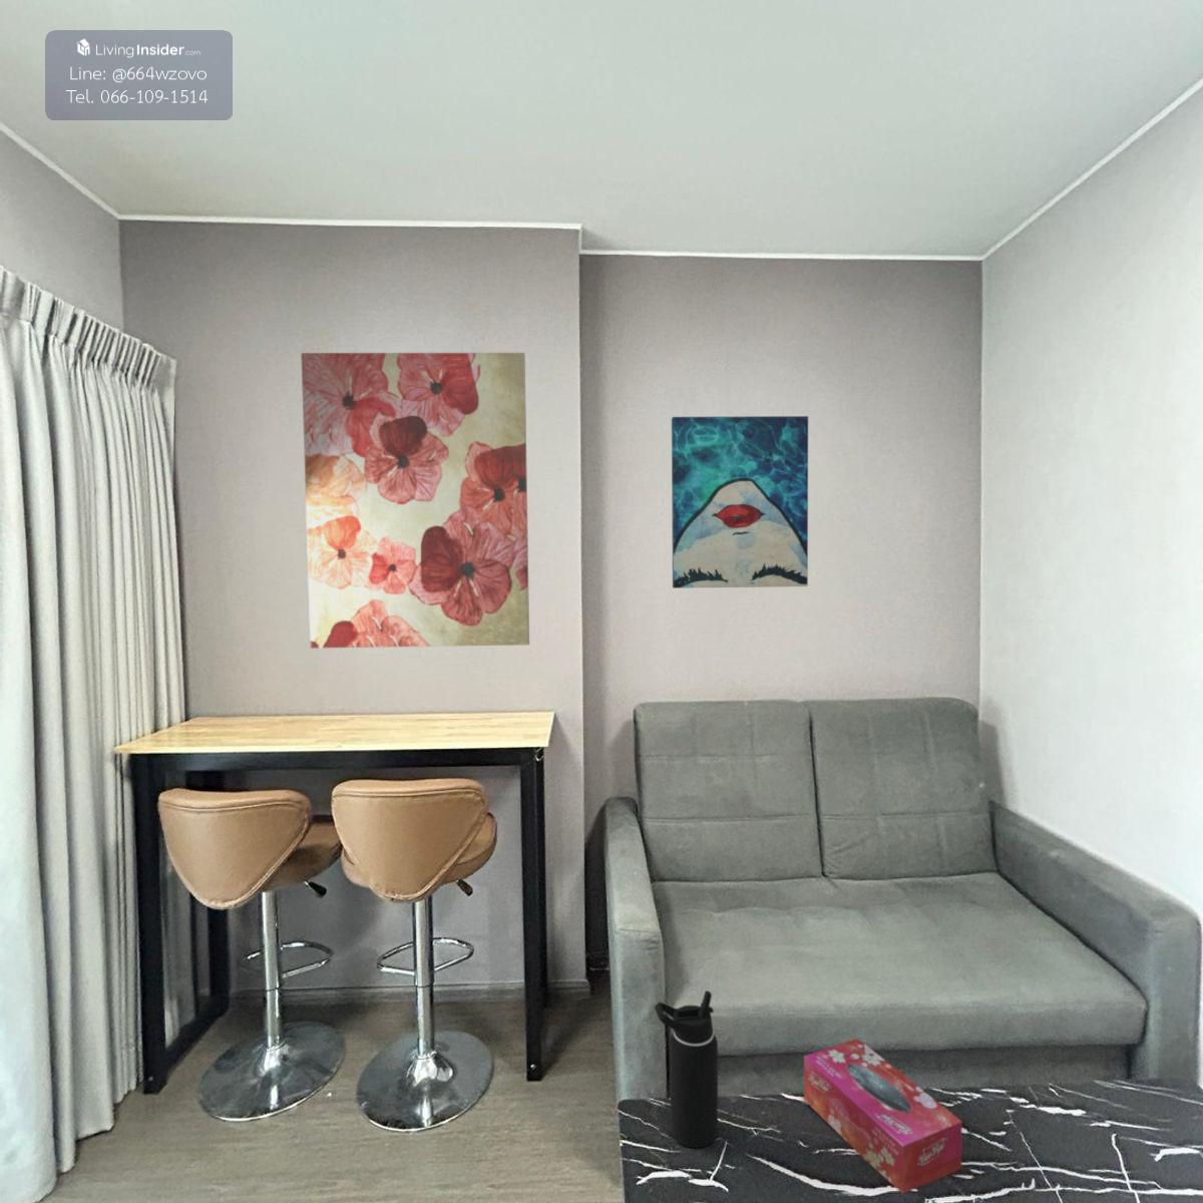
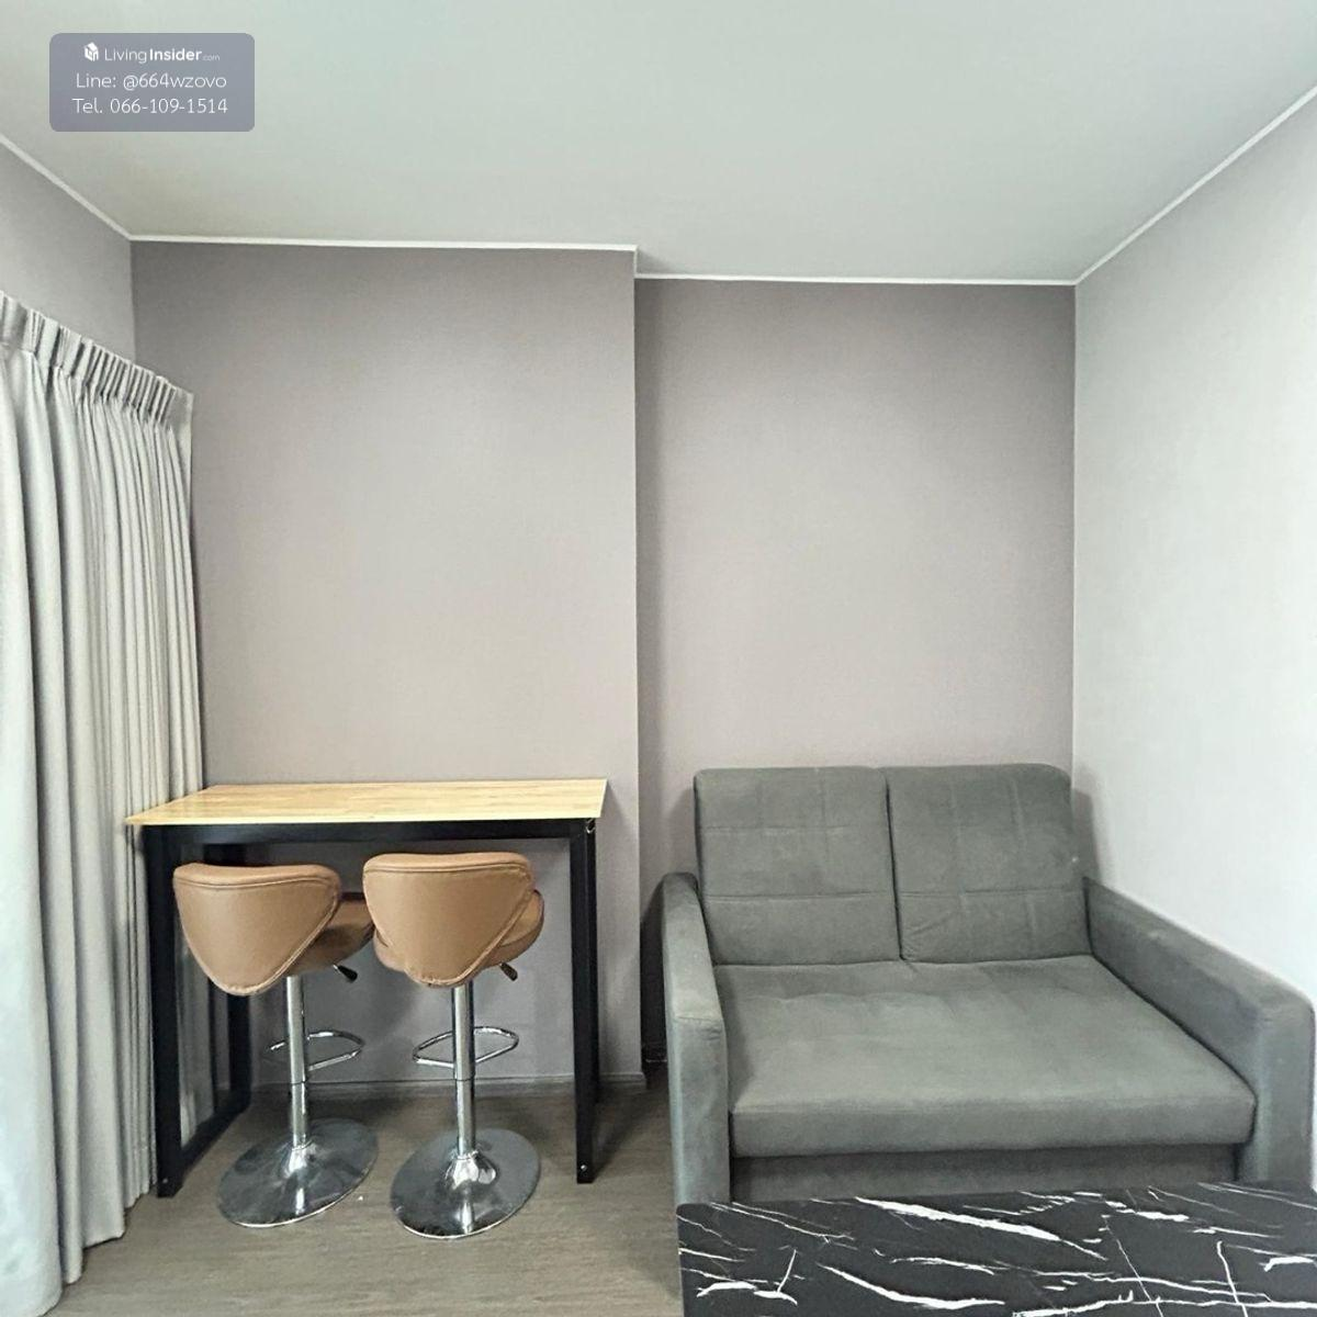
- wall art [671,415,809,589]
- water bottle [653,989,718,1149]
- tissue box [803,1038,964,1195]
- wall art [300,351,530,650]
